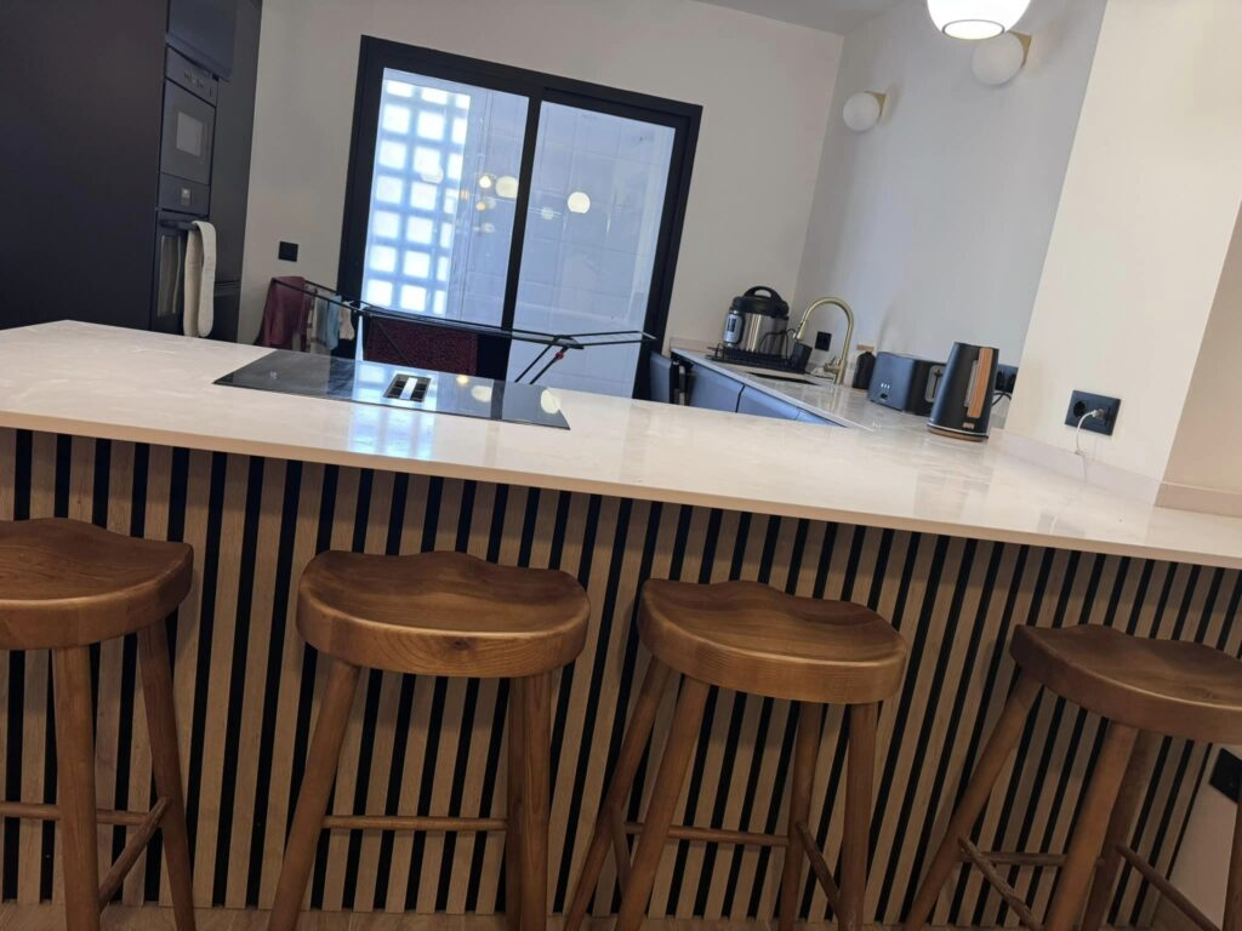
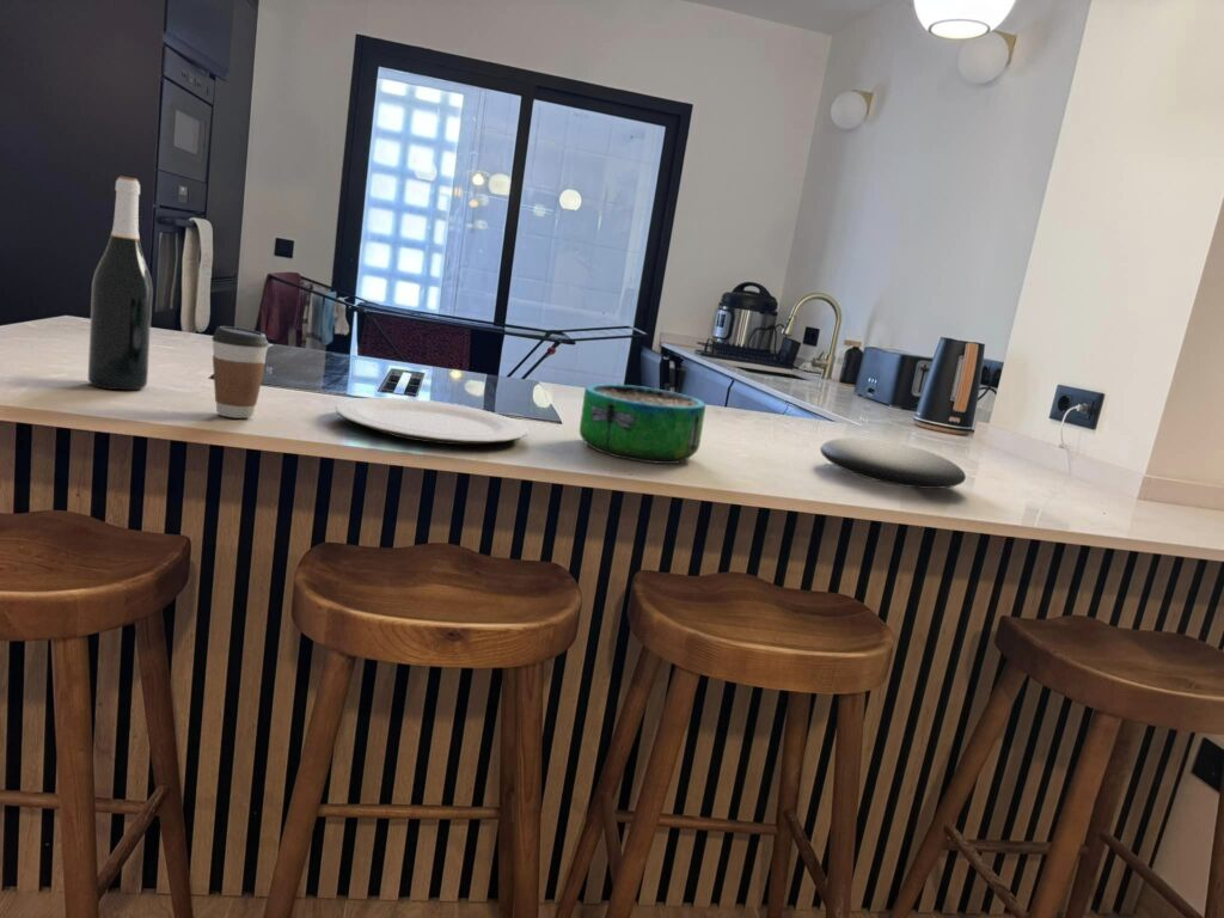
+ wine bottle [87,175,154,391]
+ plate [819,436,967,490]
+ decorative bowl [579,382,706,465]
+ coffee cup [210,325,270,420]
+ plate [335,397,528,446]
